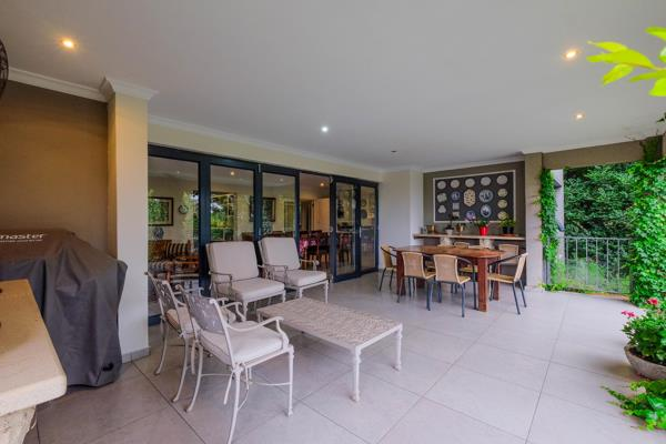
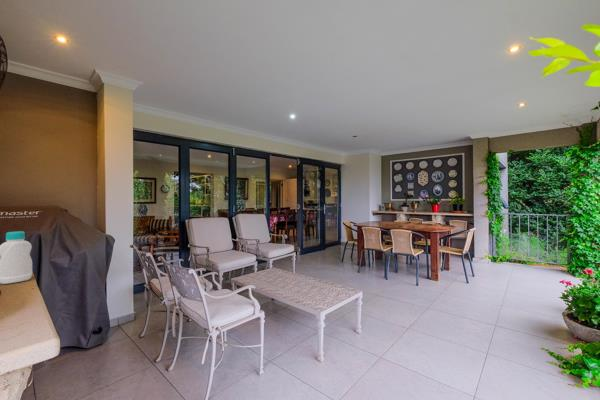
+ bottle [0,230,33,285]
